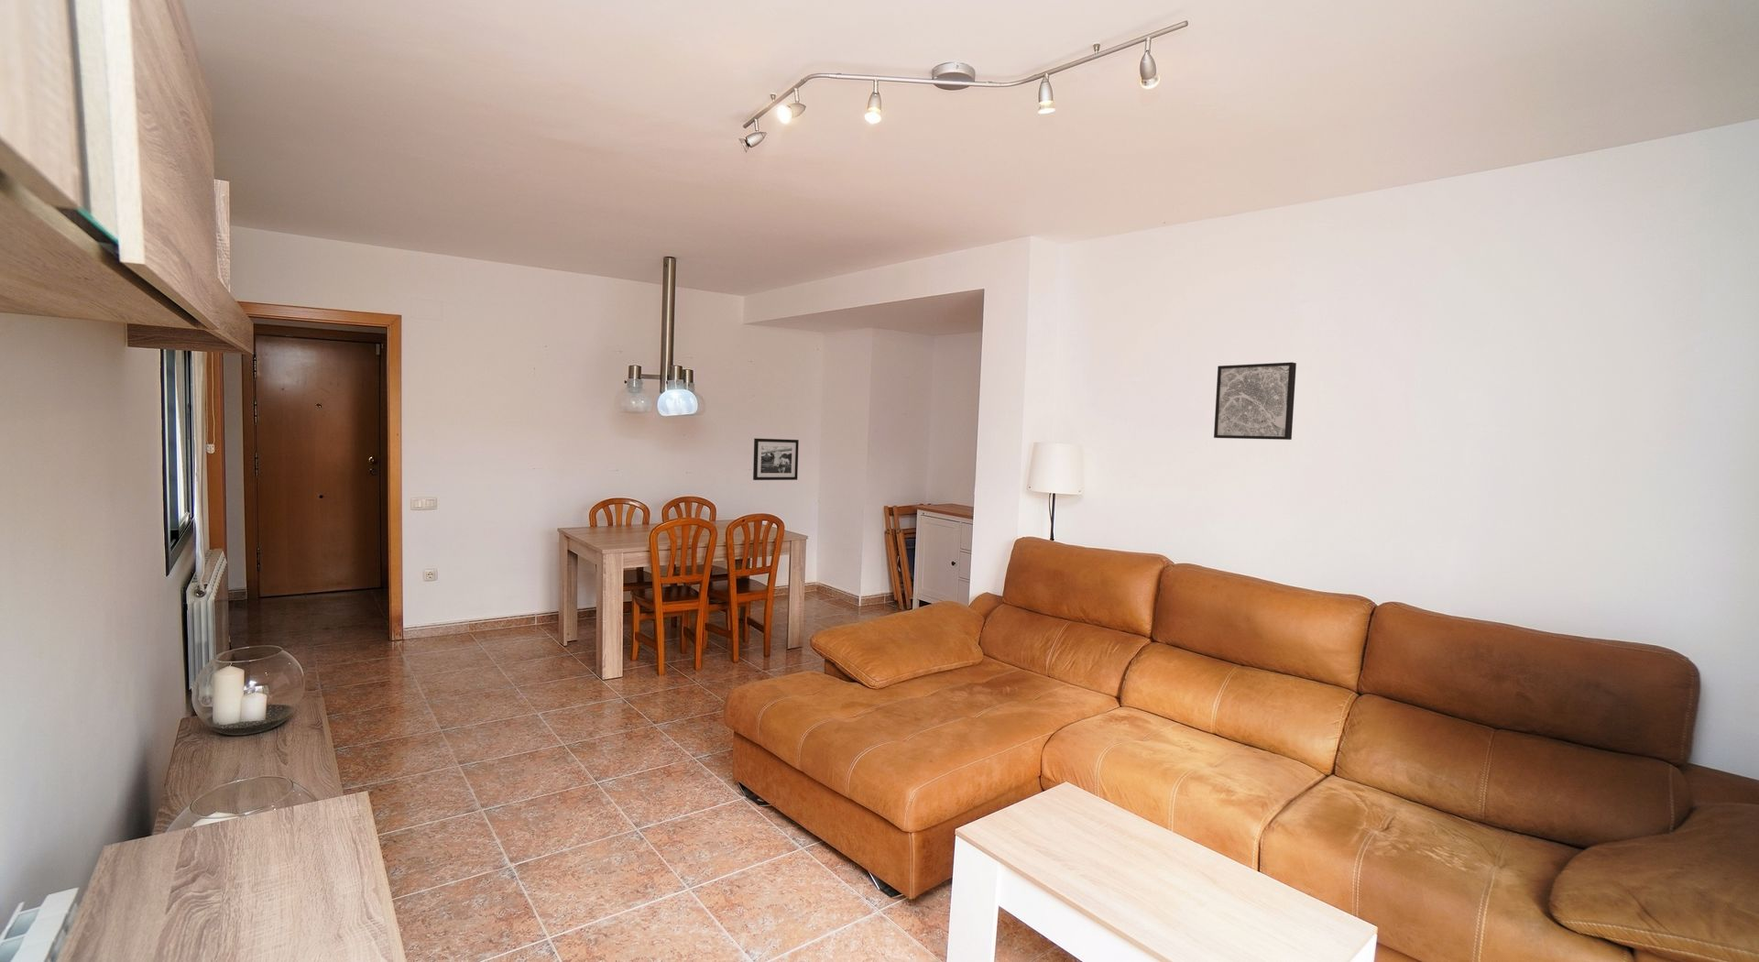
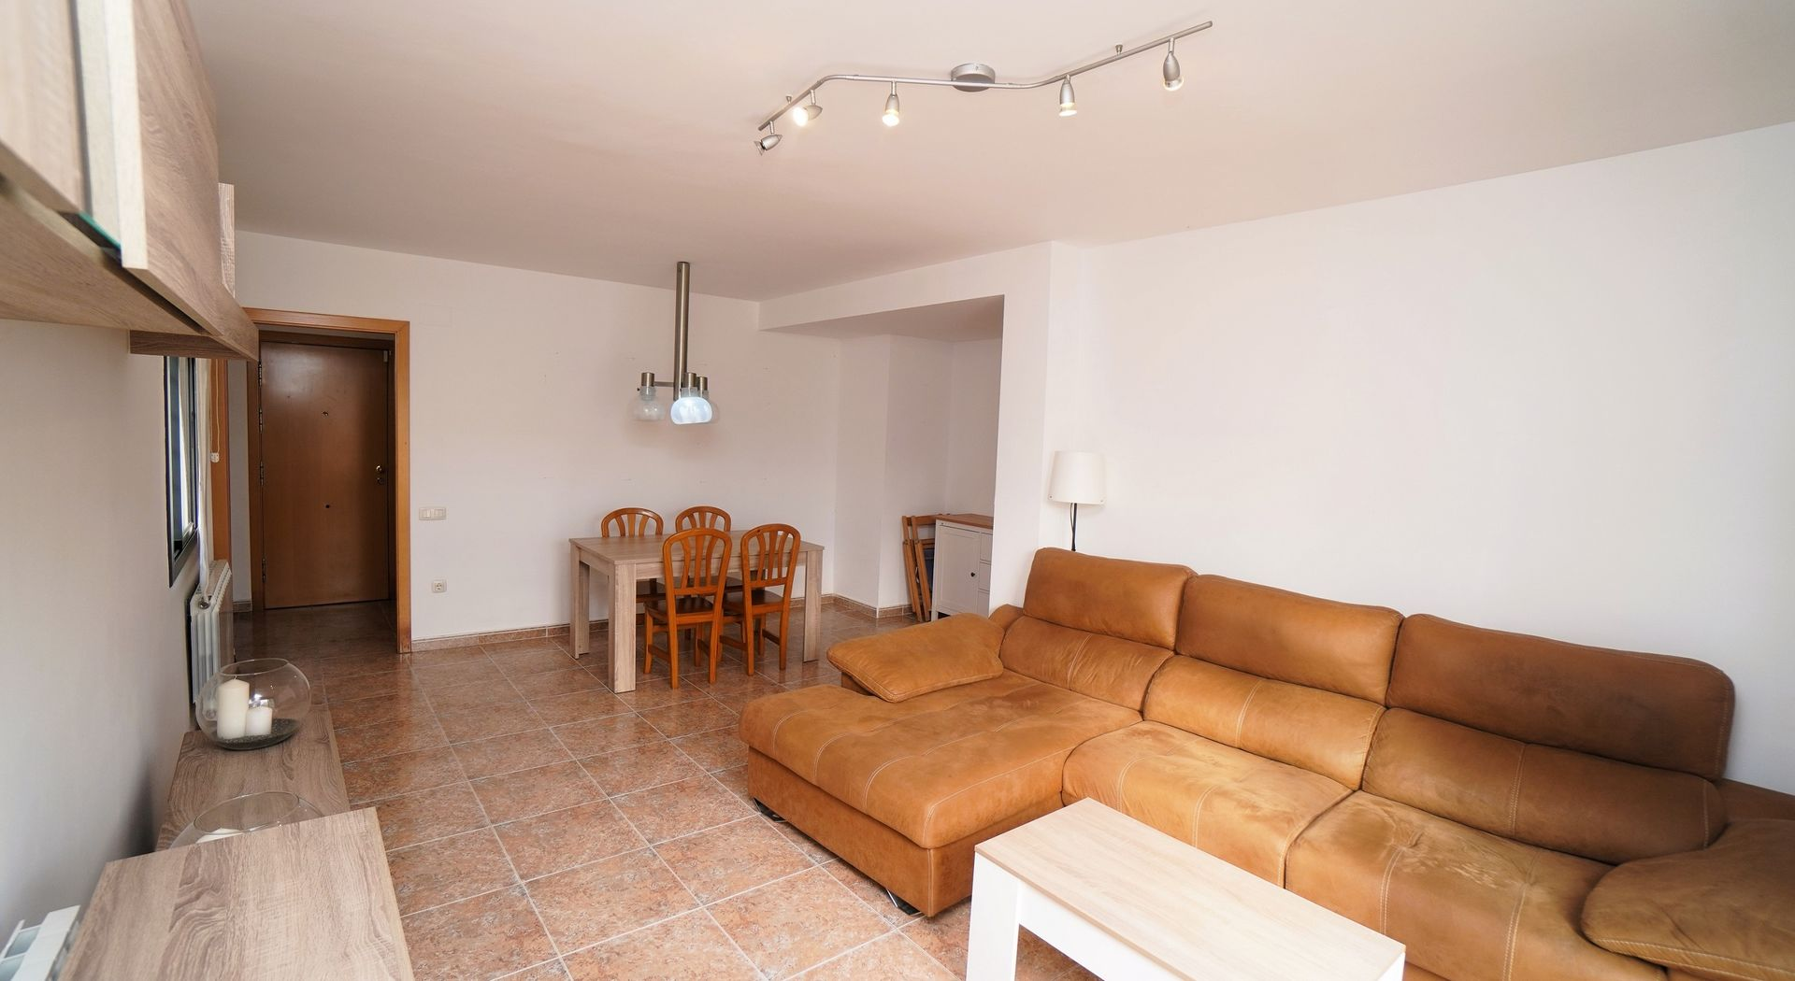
- wall art [1213,361,1297,441]
- picture frame [752,438,800,481]
